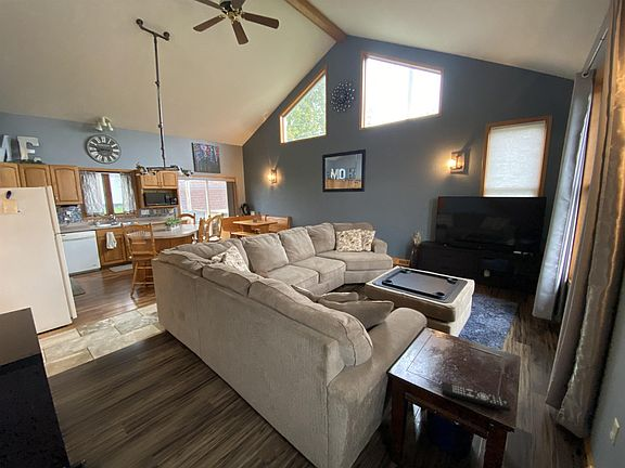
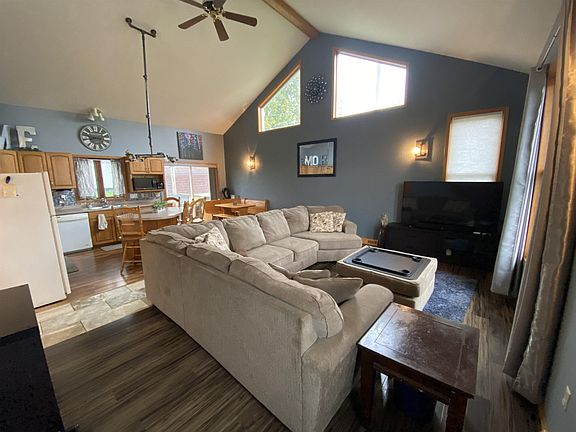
- remote control [441,381,511,413]
